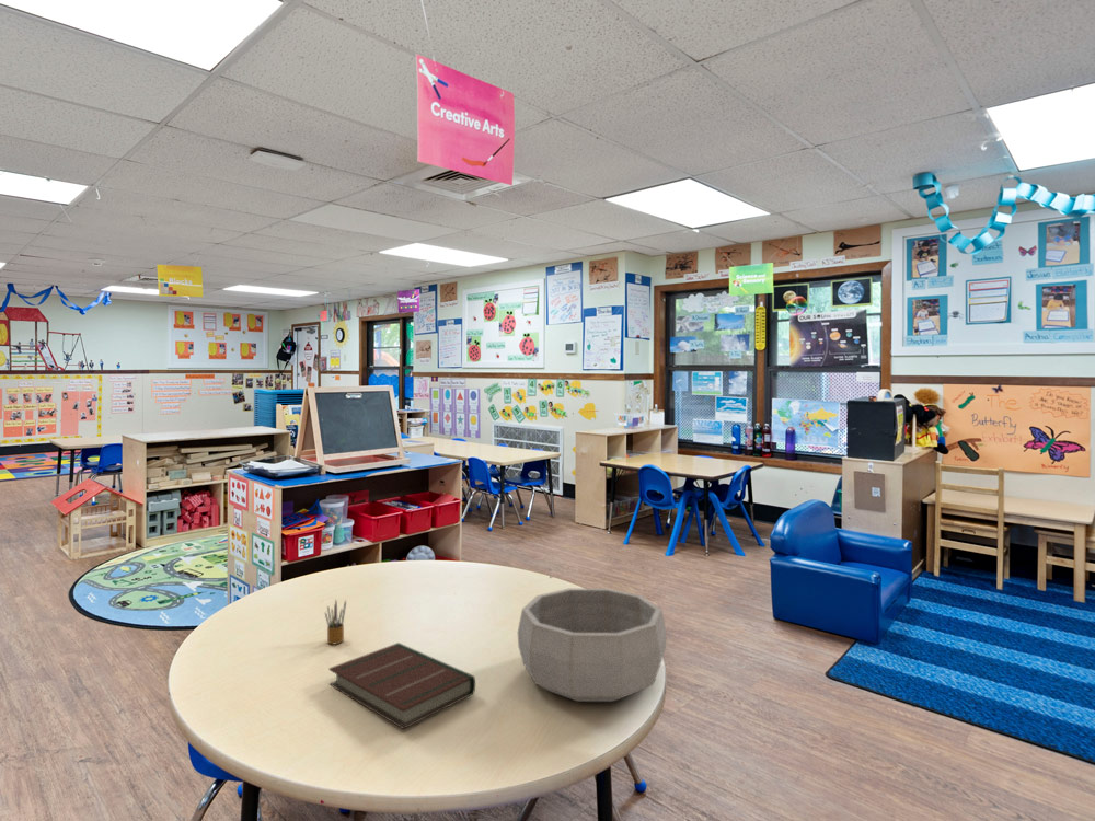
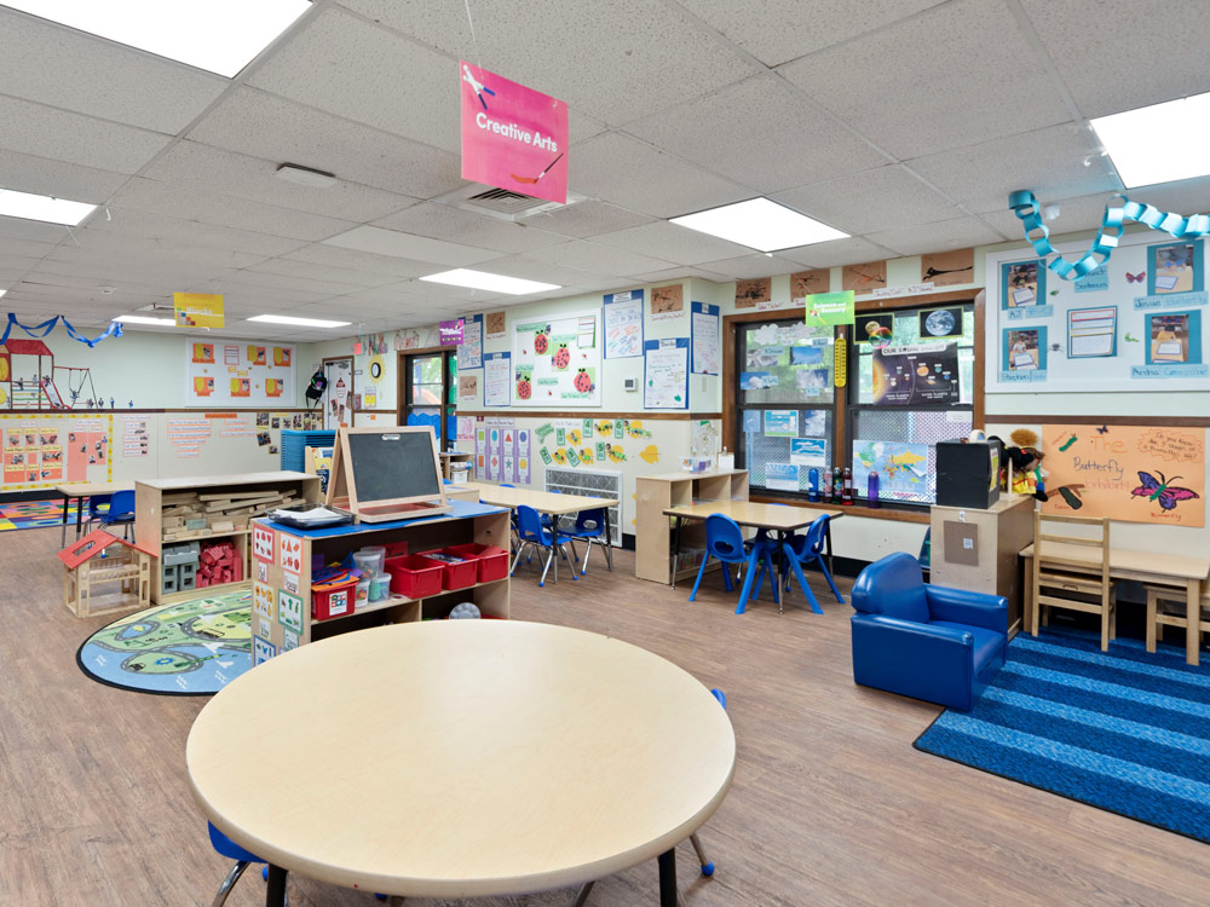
- decorative bowl [517,588,668,703]
- book [327,641,476,730]
- pencil box [324,599,347,645]
